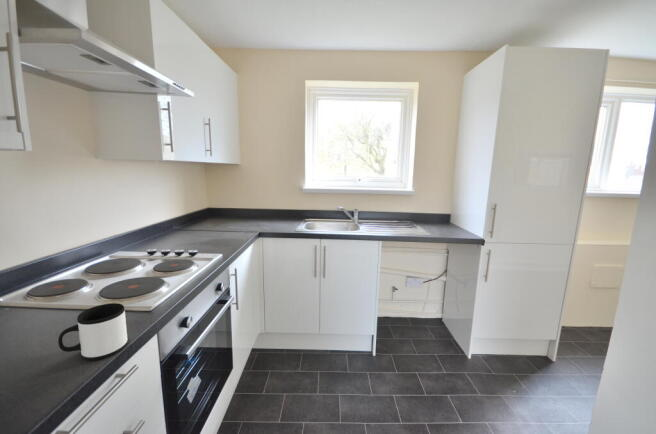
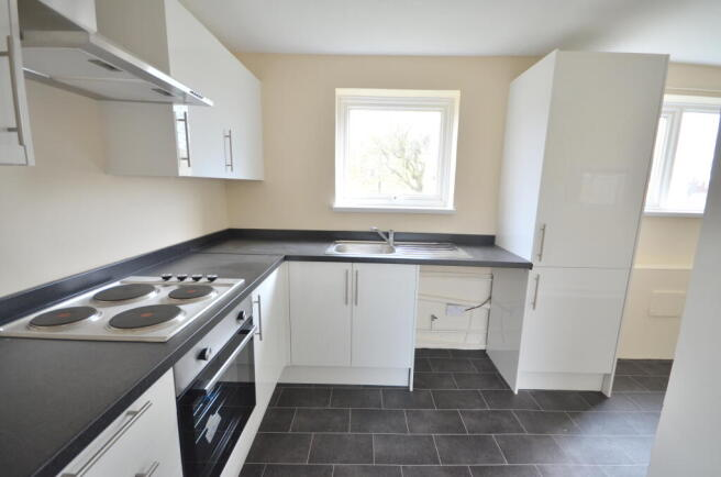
- mug [57,302,128,361]
